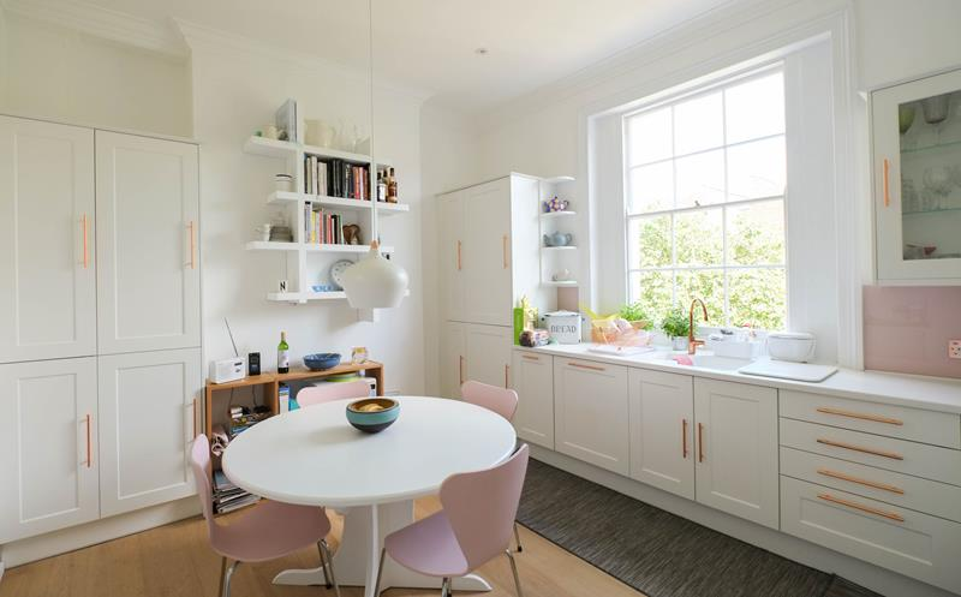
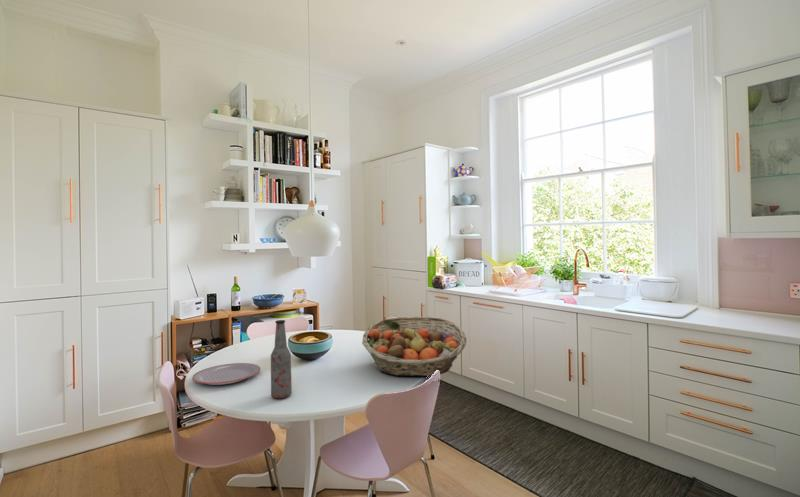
+ bottle [270,319,293,400]
+ plate [191,362,261,386]
+ fruit basket [361,316,468,377]
